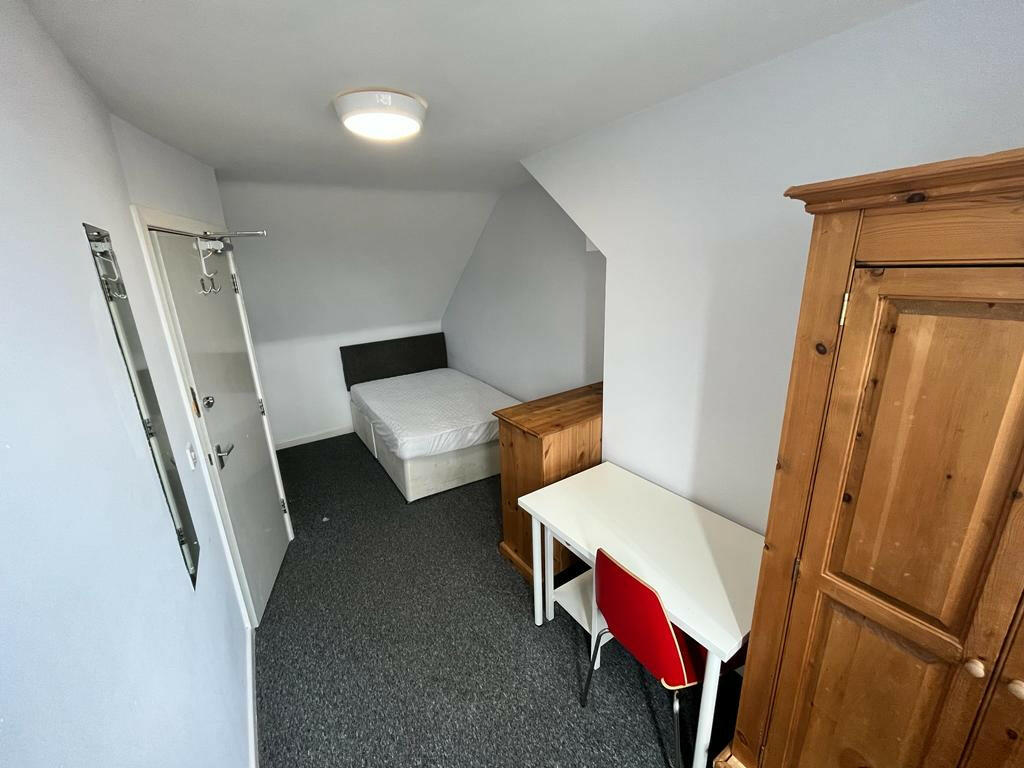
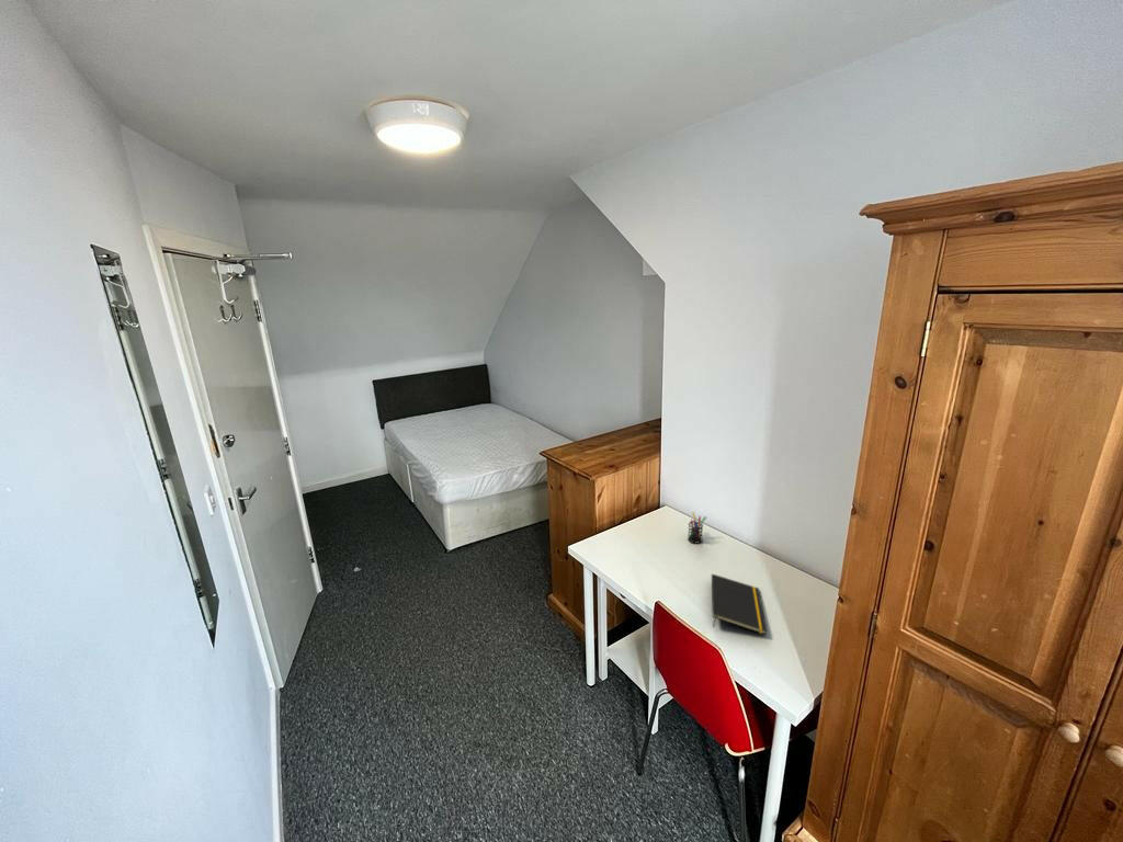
+ notepad [711,573,768,636]
+ pen holder [687,511,707,544]
